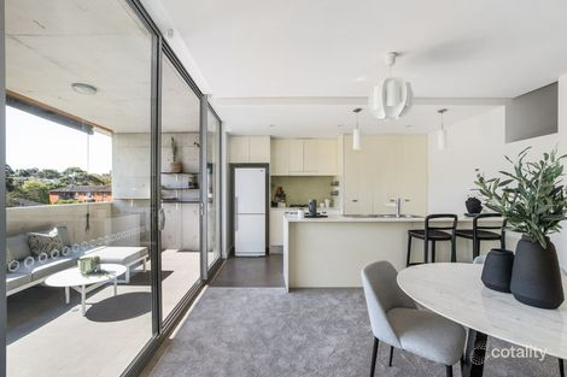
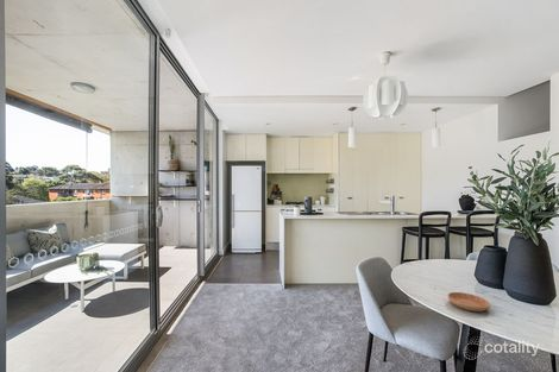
+ saucer [446,291,491,313]
